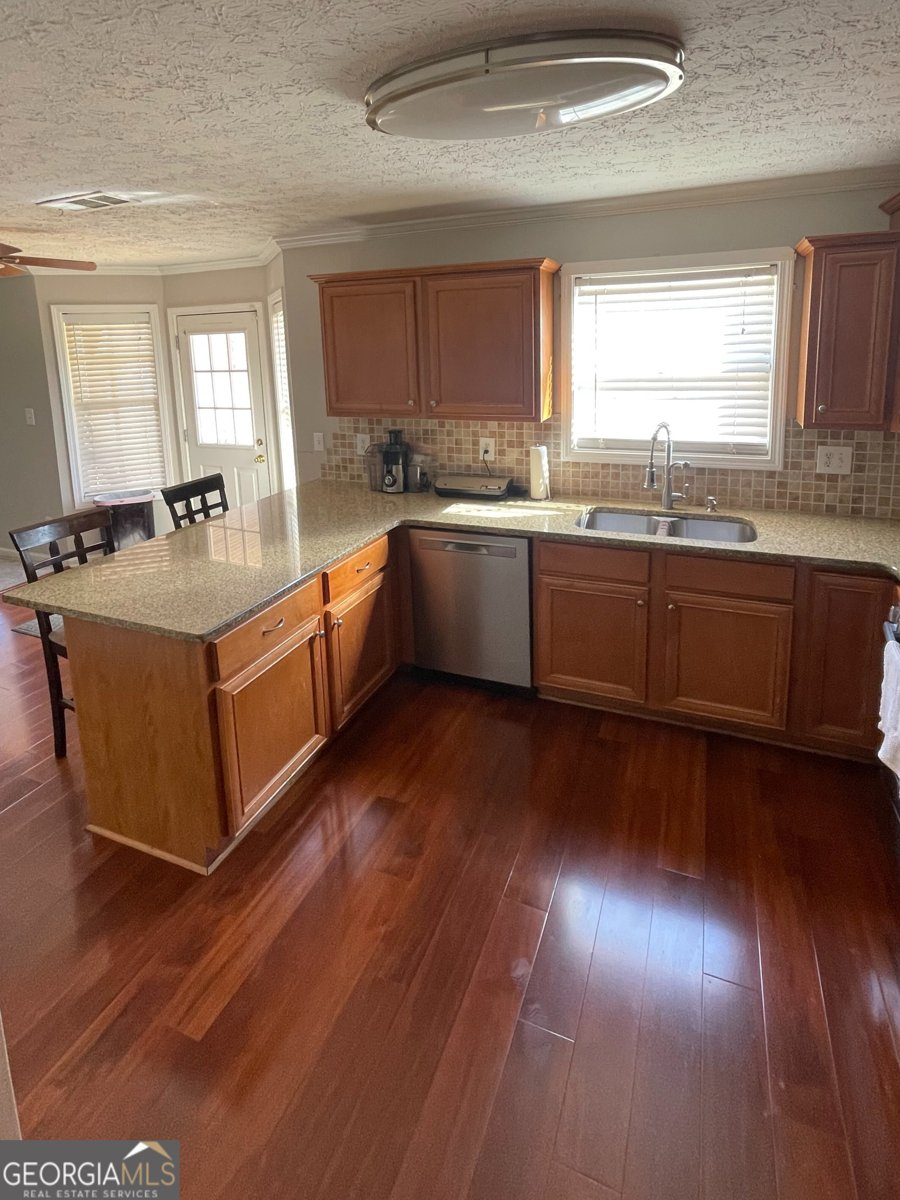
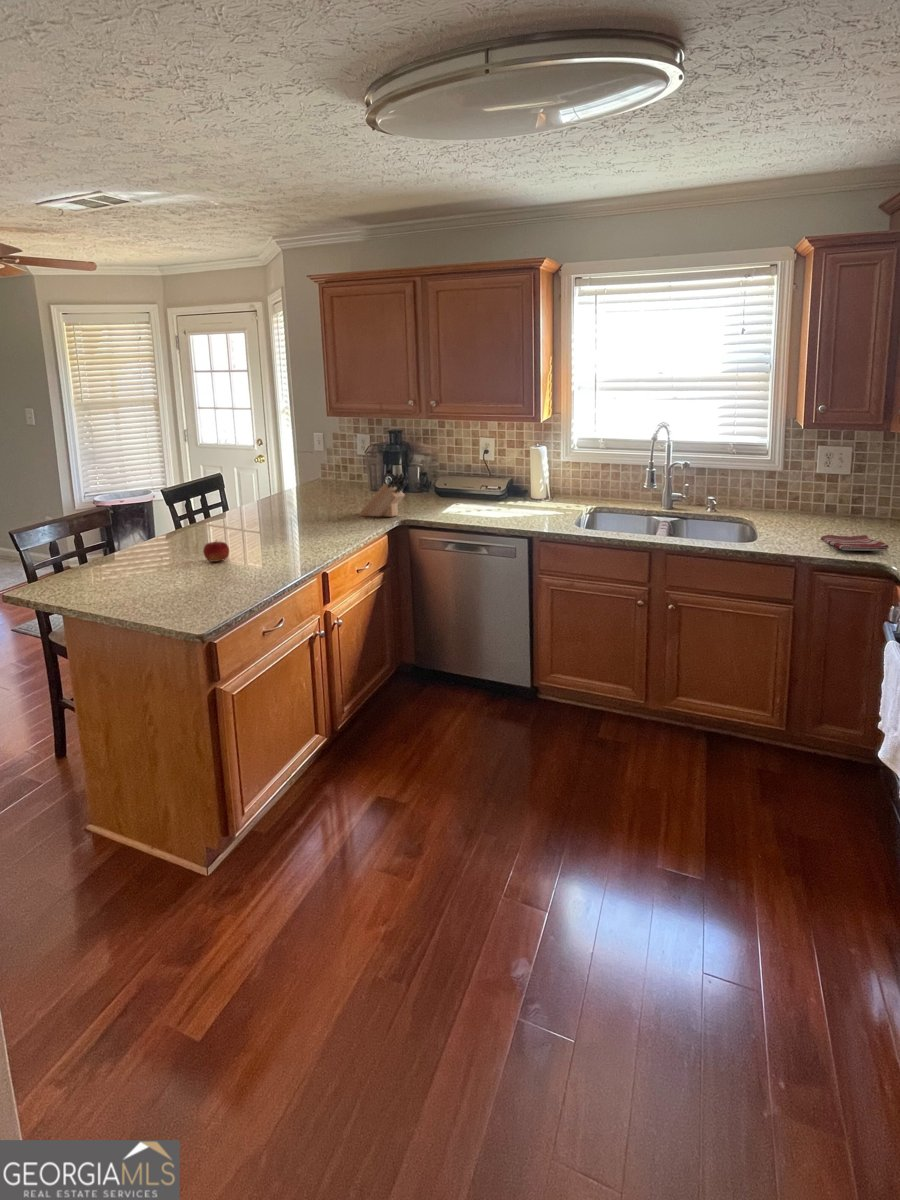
+ knife block [358,472,409,518]
+ fruit [202,538,230,563]
+ dish towel [820,534,890,552]
